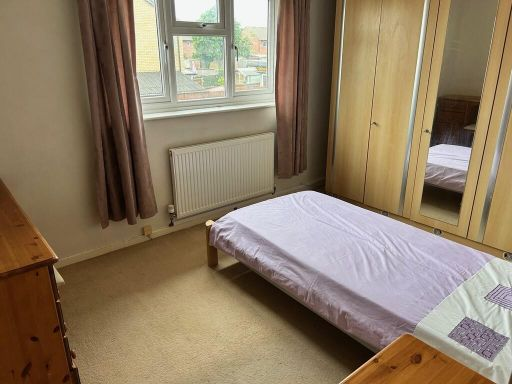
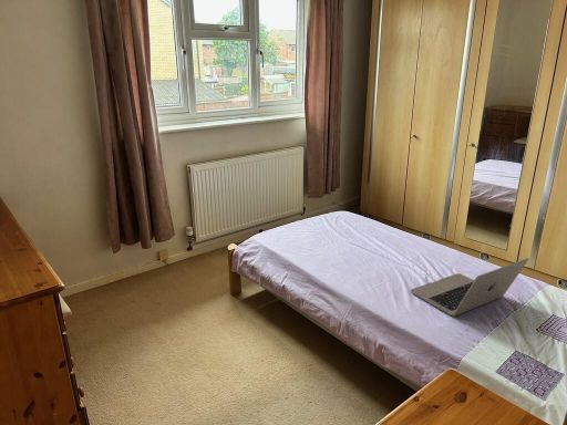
+ laptop [410,257,529,318]
